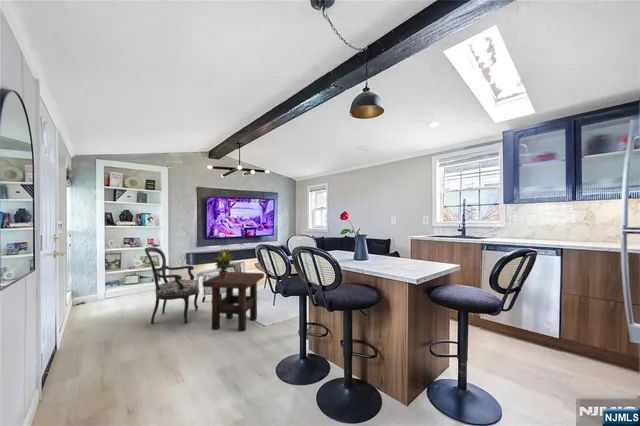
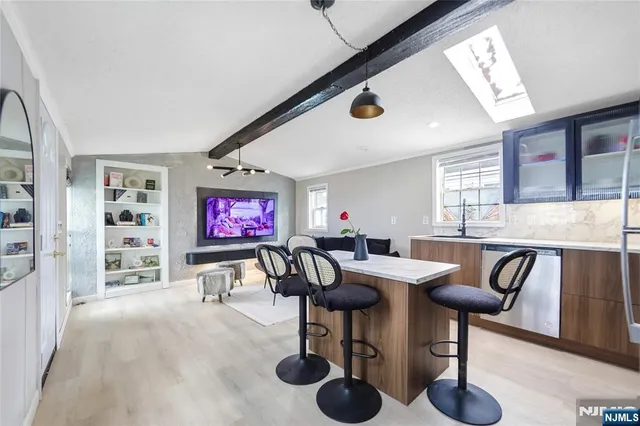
- side table [202,271,265,332]
- potted plant [213,247,234,279]
- armchair [144,246,200,325]
